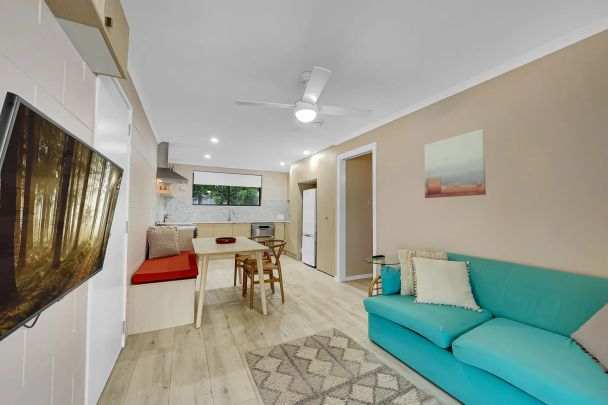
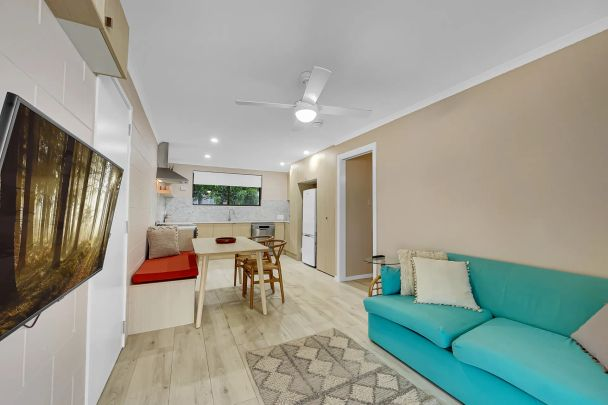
- wall art [423,128,487,199]
